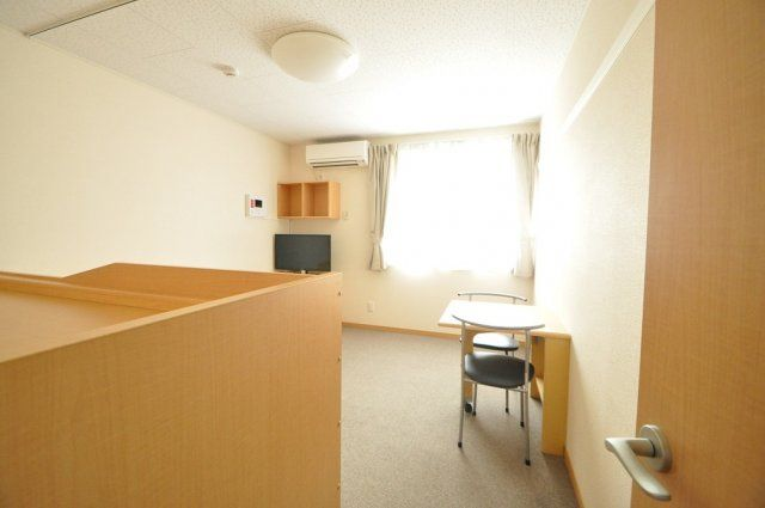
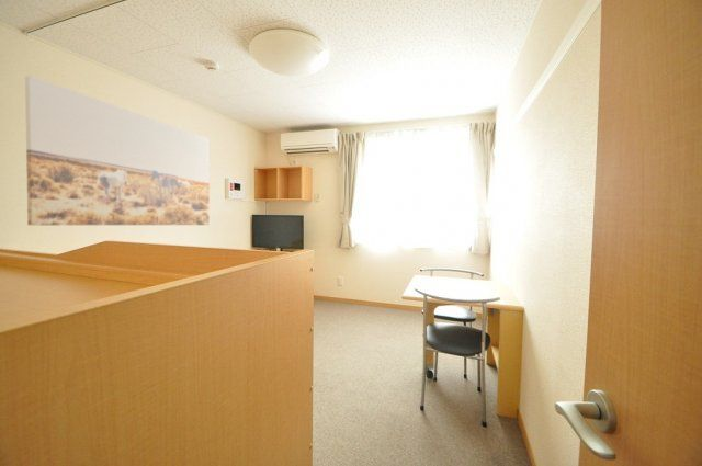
+ wall art [24,75,211,226]
